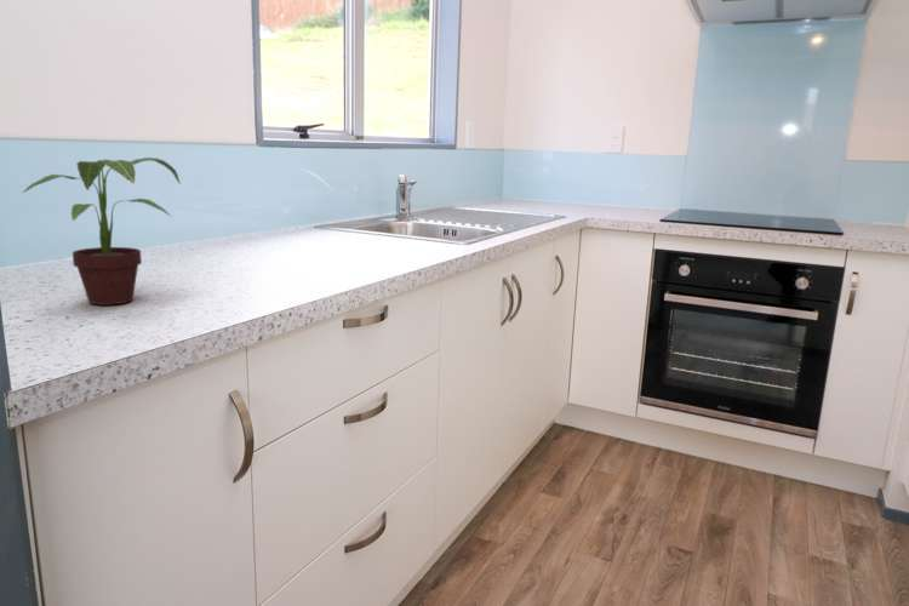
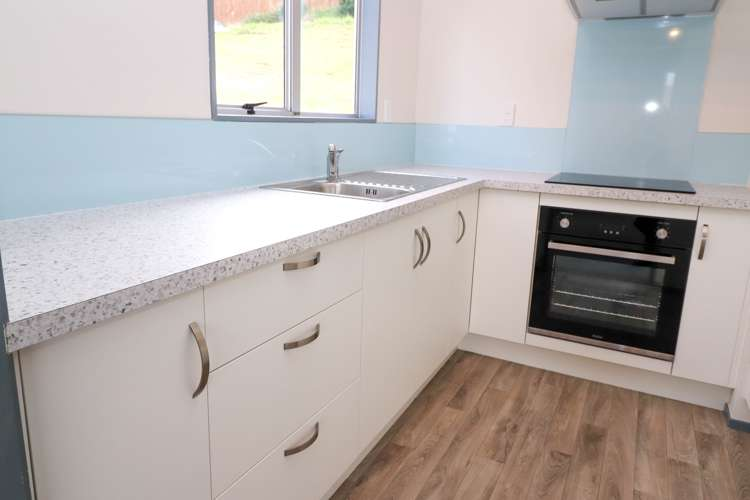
- potted plant [21,156,182,307]
